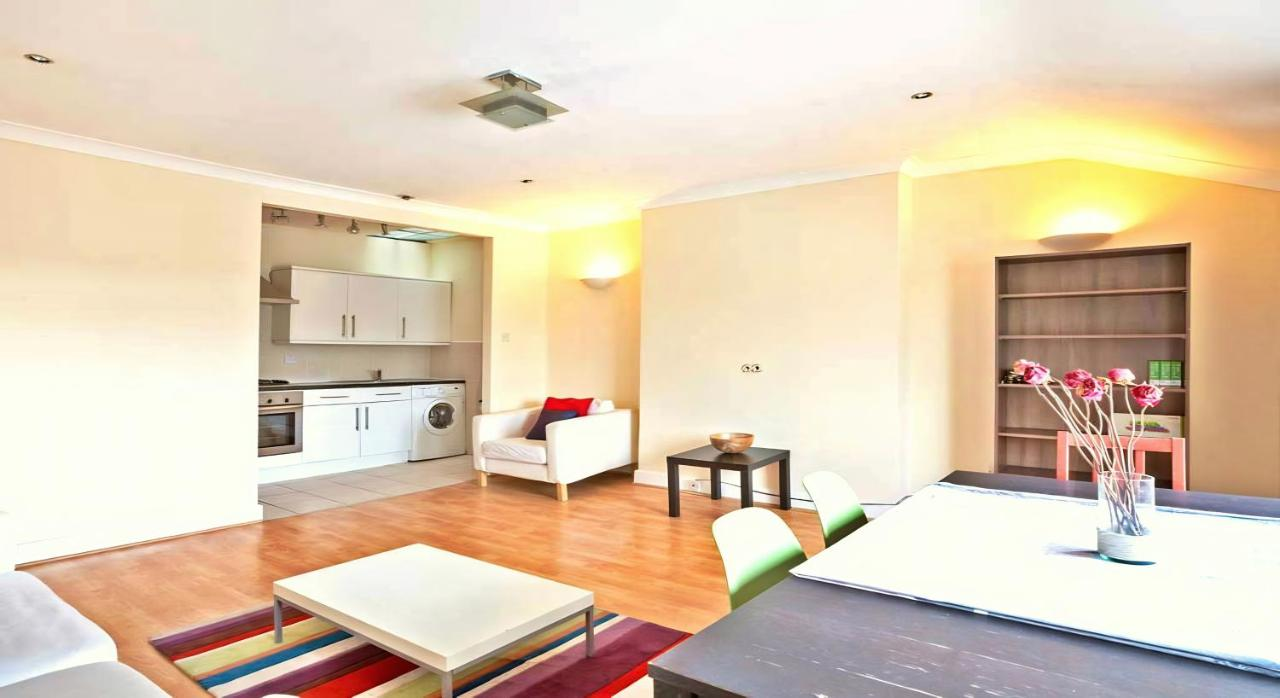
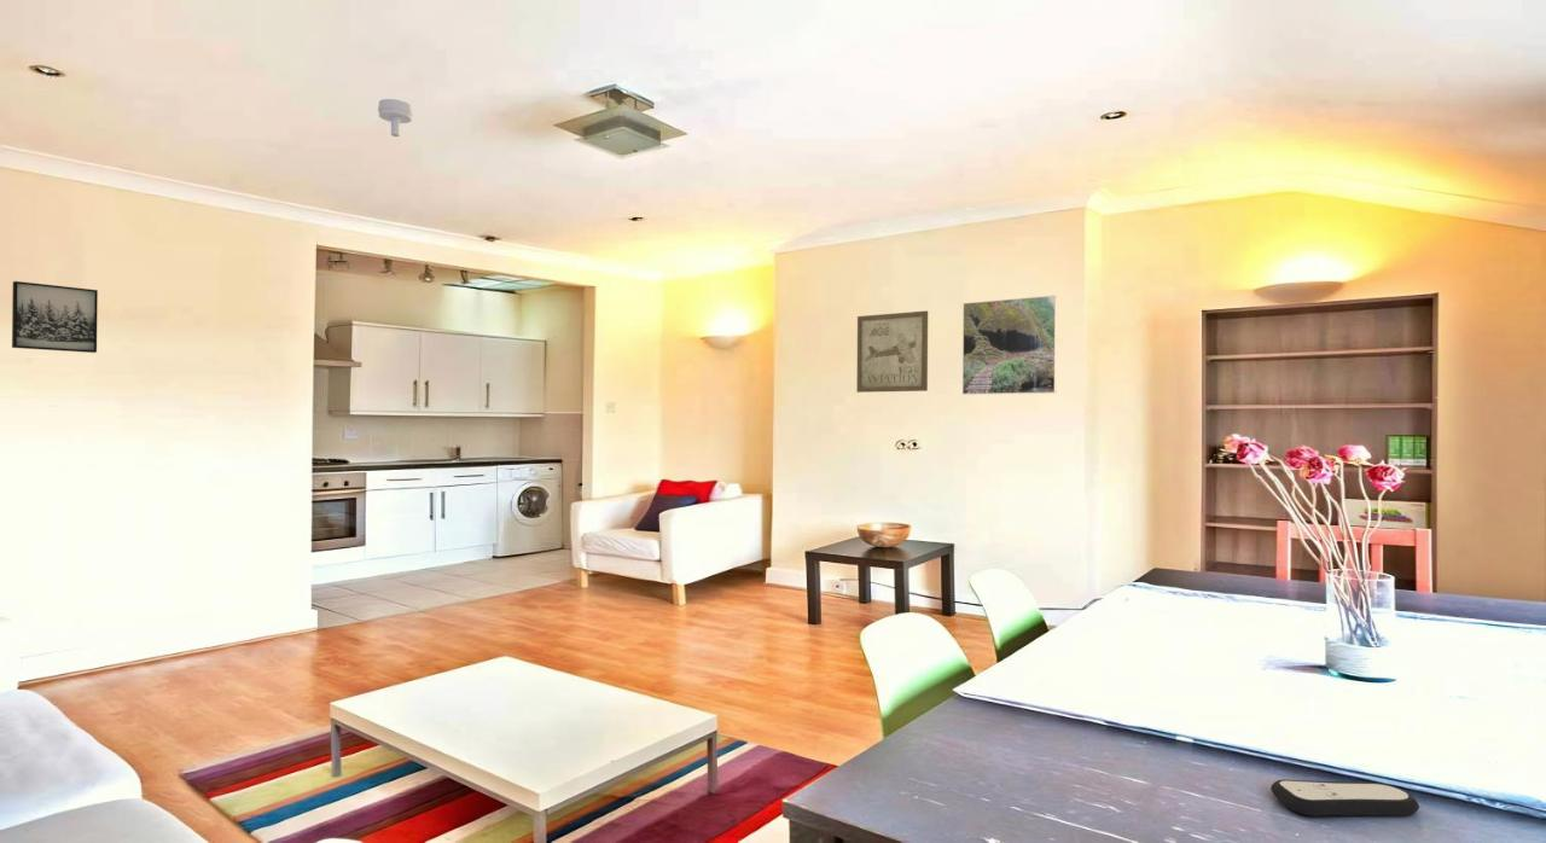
+ wall art [11,280,99,354]
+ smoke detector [377,98,413,138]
+ remote control [1269,778,1420,818]
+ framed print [961,295,1058,395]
+ wall art [855,309,929,394]
